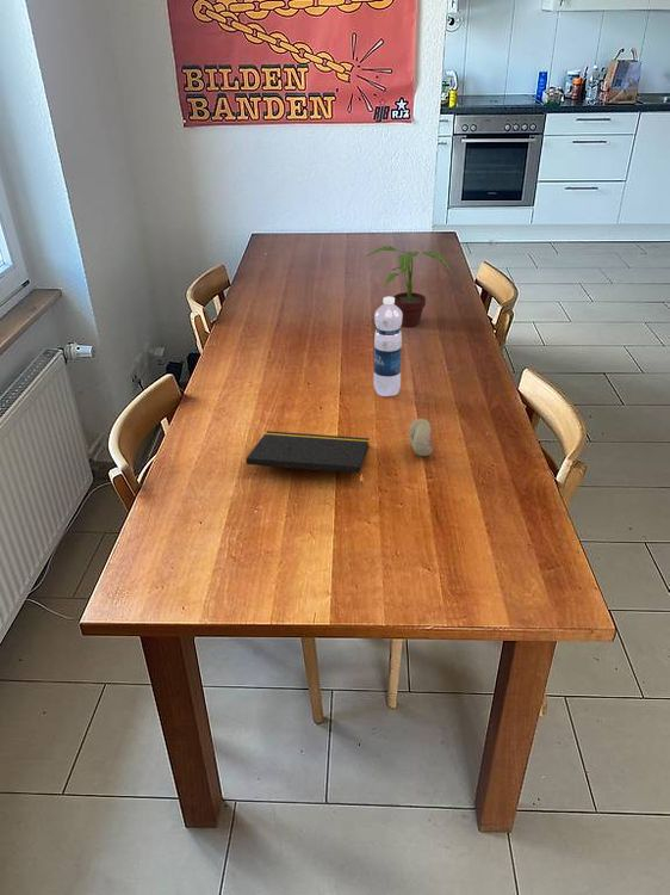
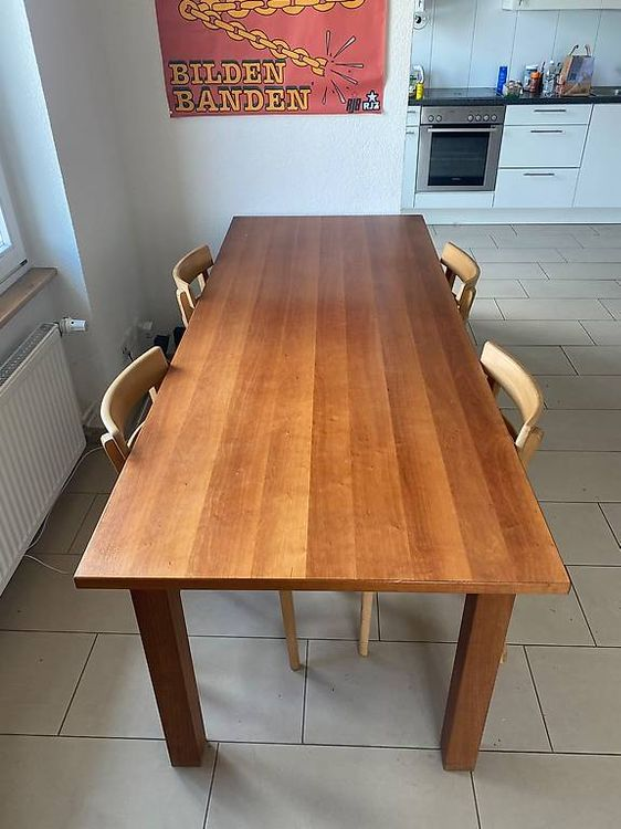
- water bottle [373,296,403,397]
- potted plant [364,245,452,328]
- notepad [246,430,371,486]
- fruit [408,418,434,457]
